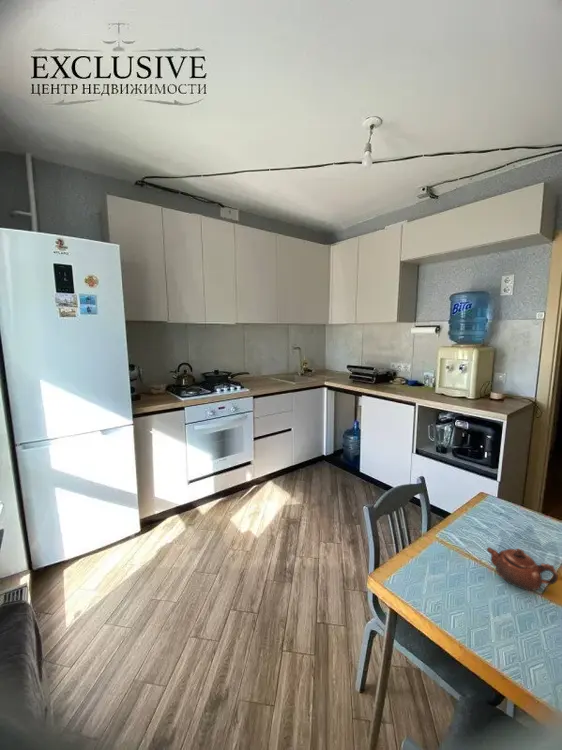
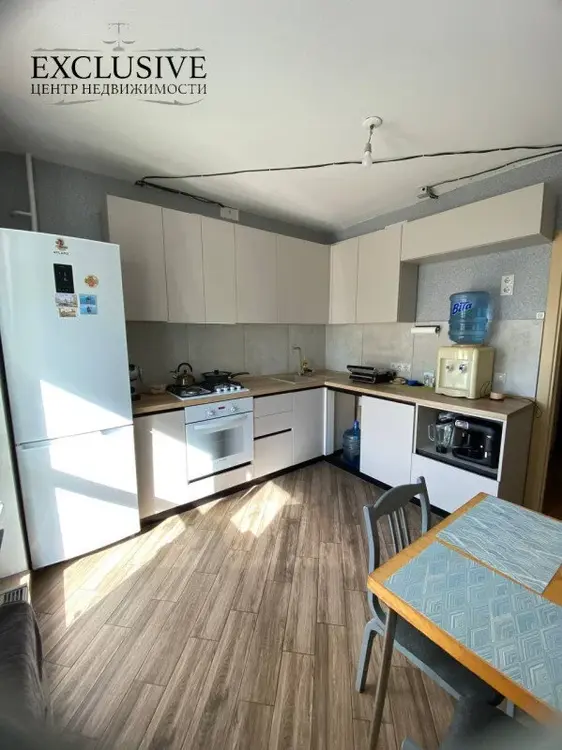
- teapot [486,546,559,592]
